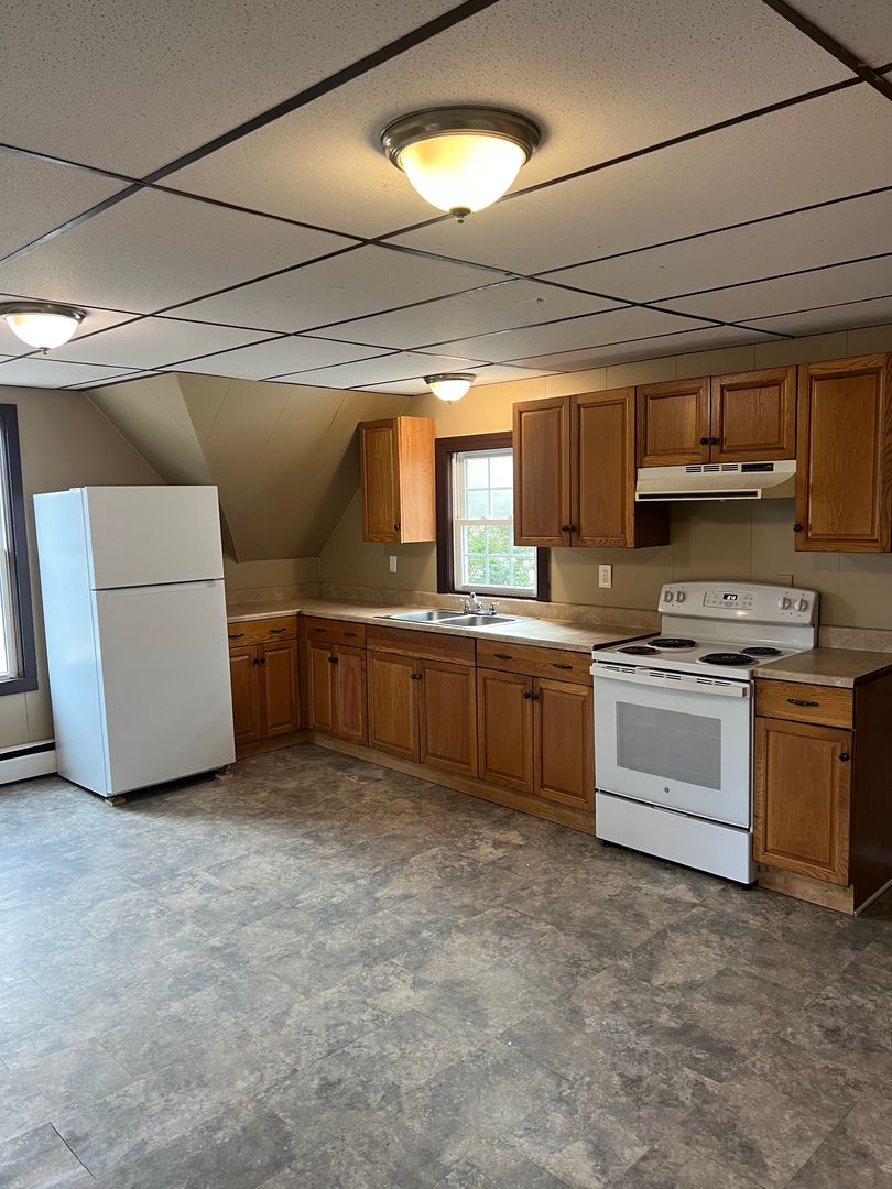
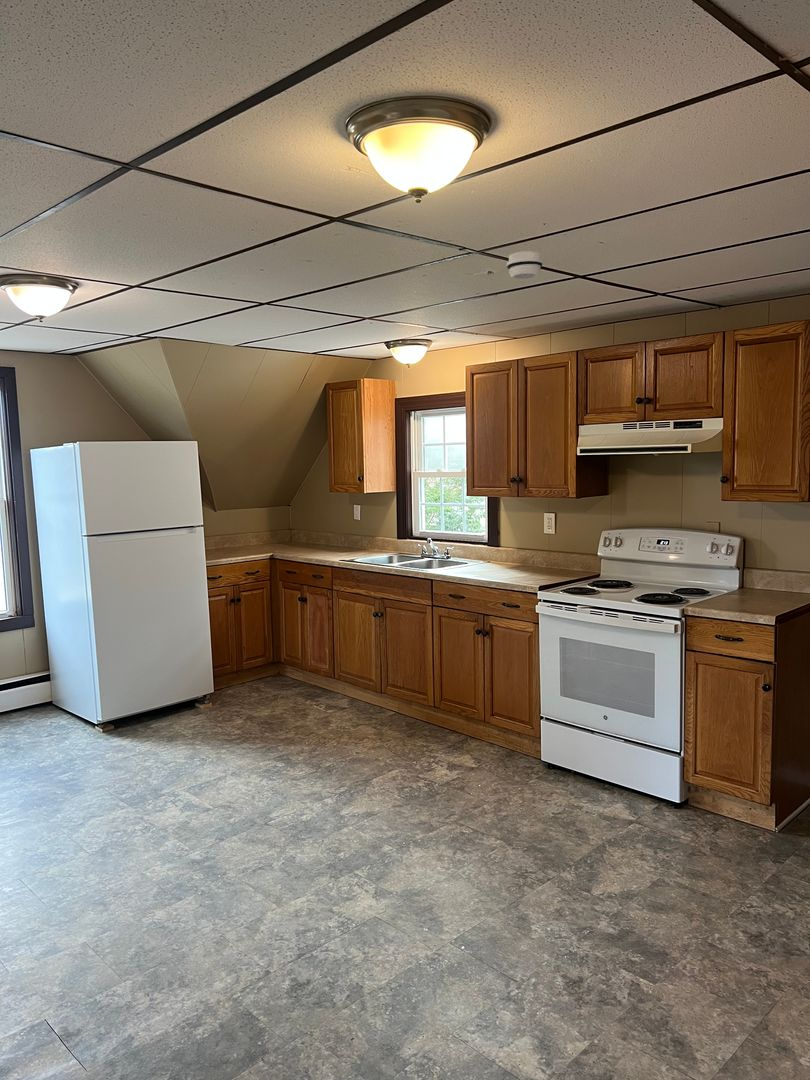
+ smoke detector [506,250,544,280]
